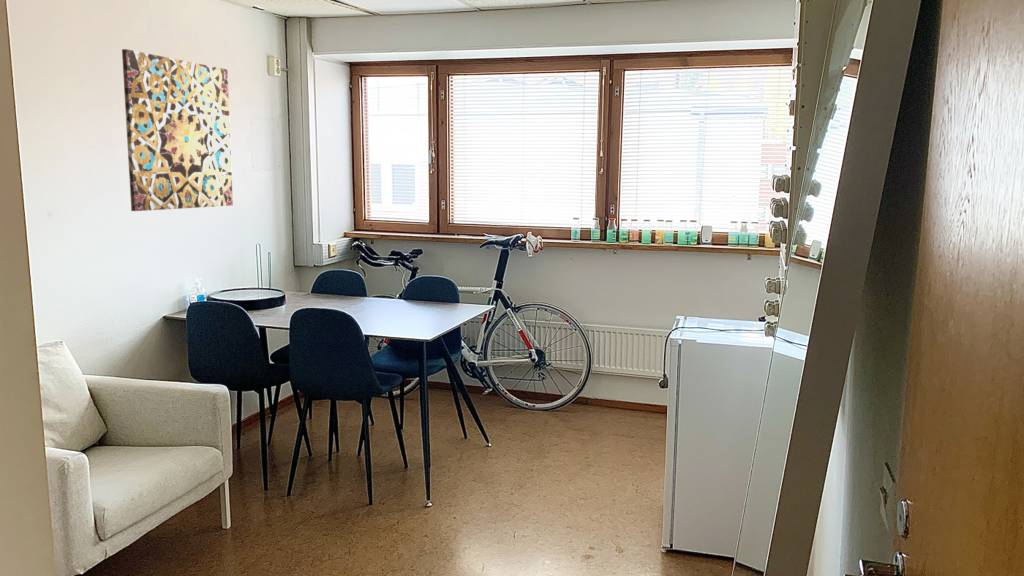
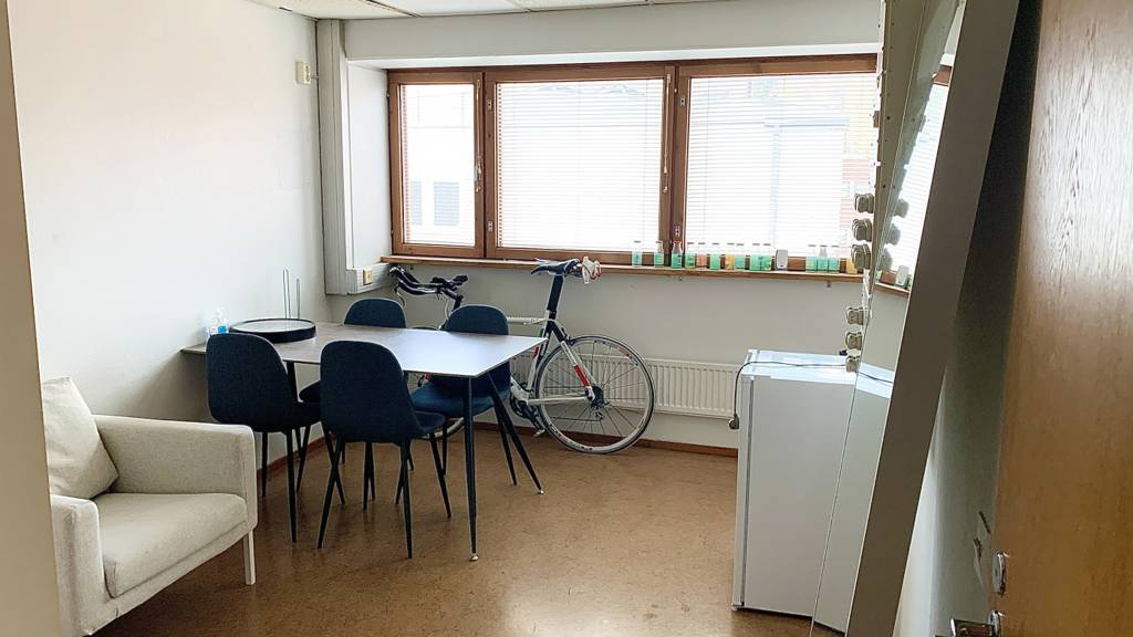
- wall art [121,48,234,212]
